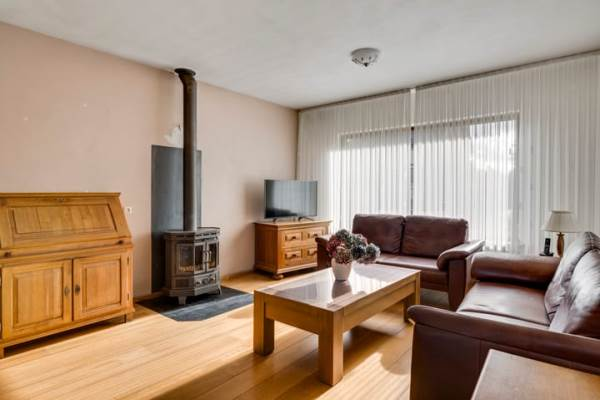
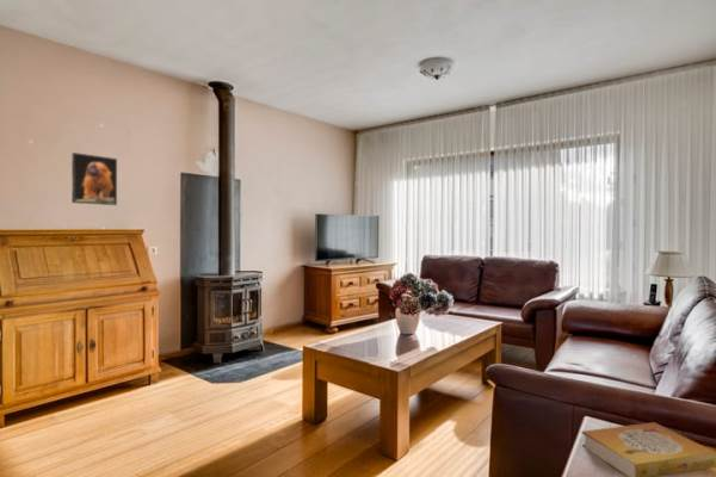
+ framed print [70,151,118,206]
+ book [580,421,716,477]
